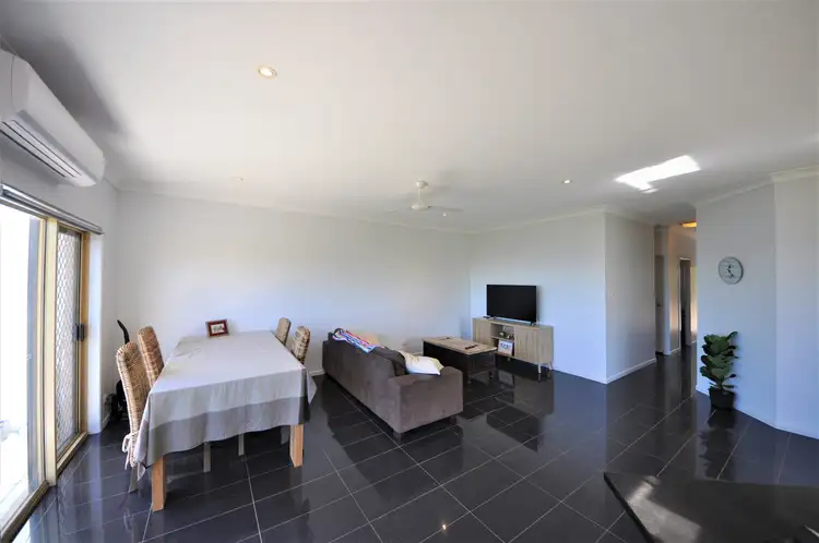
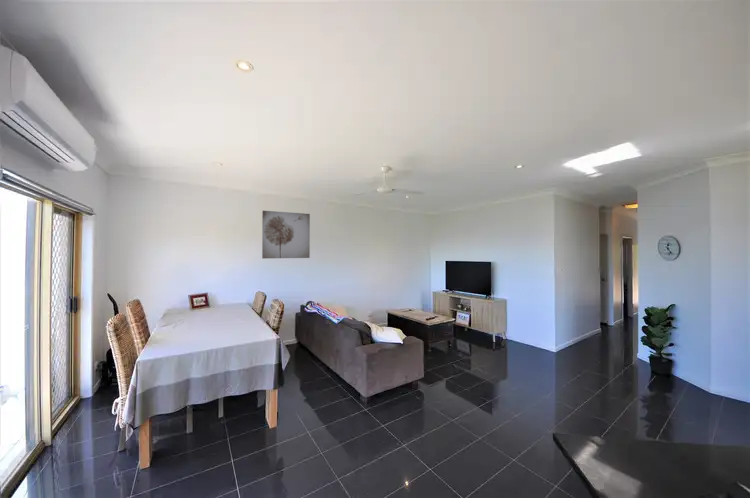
+ wall art [261,210,311,260]
